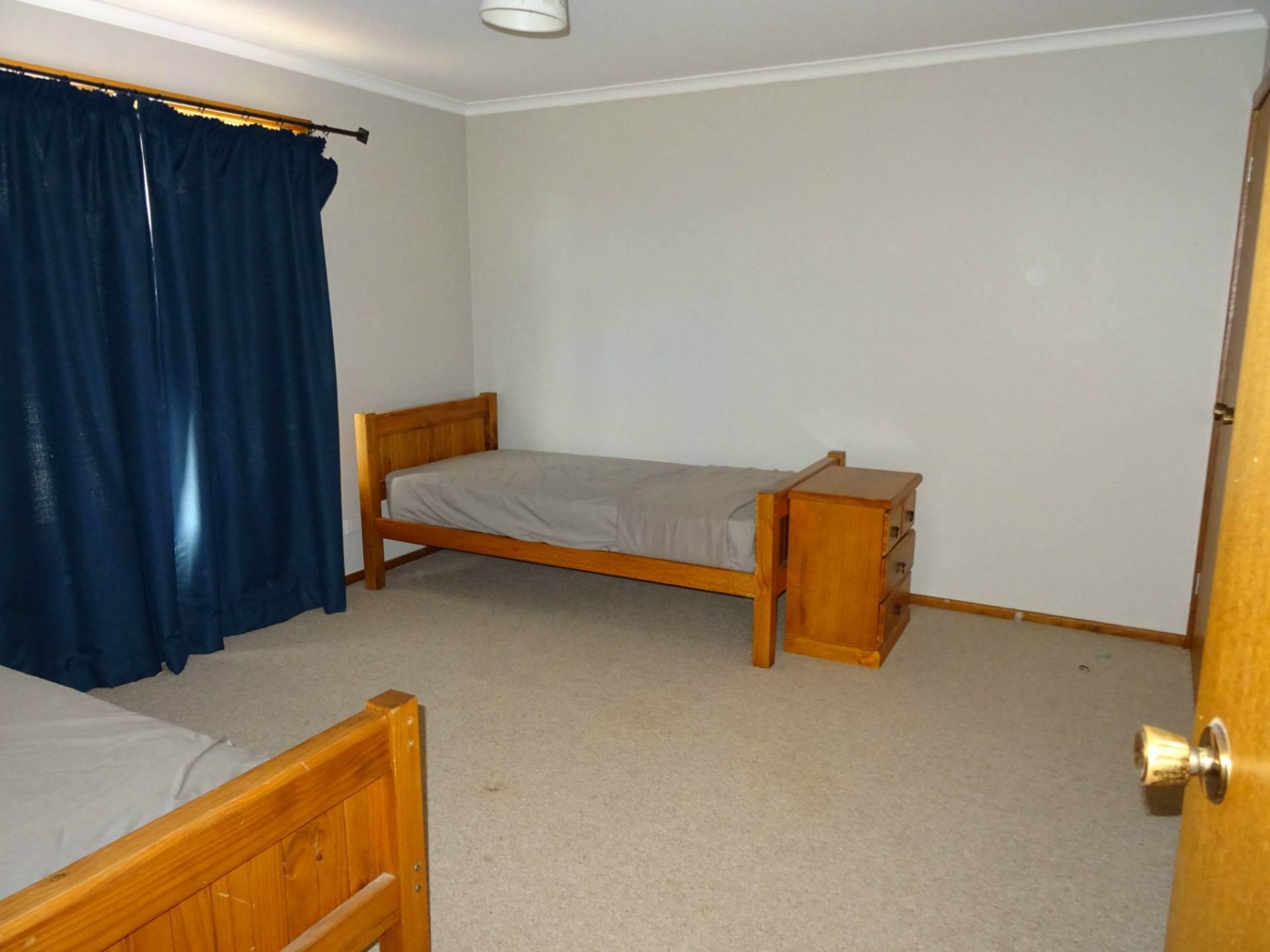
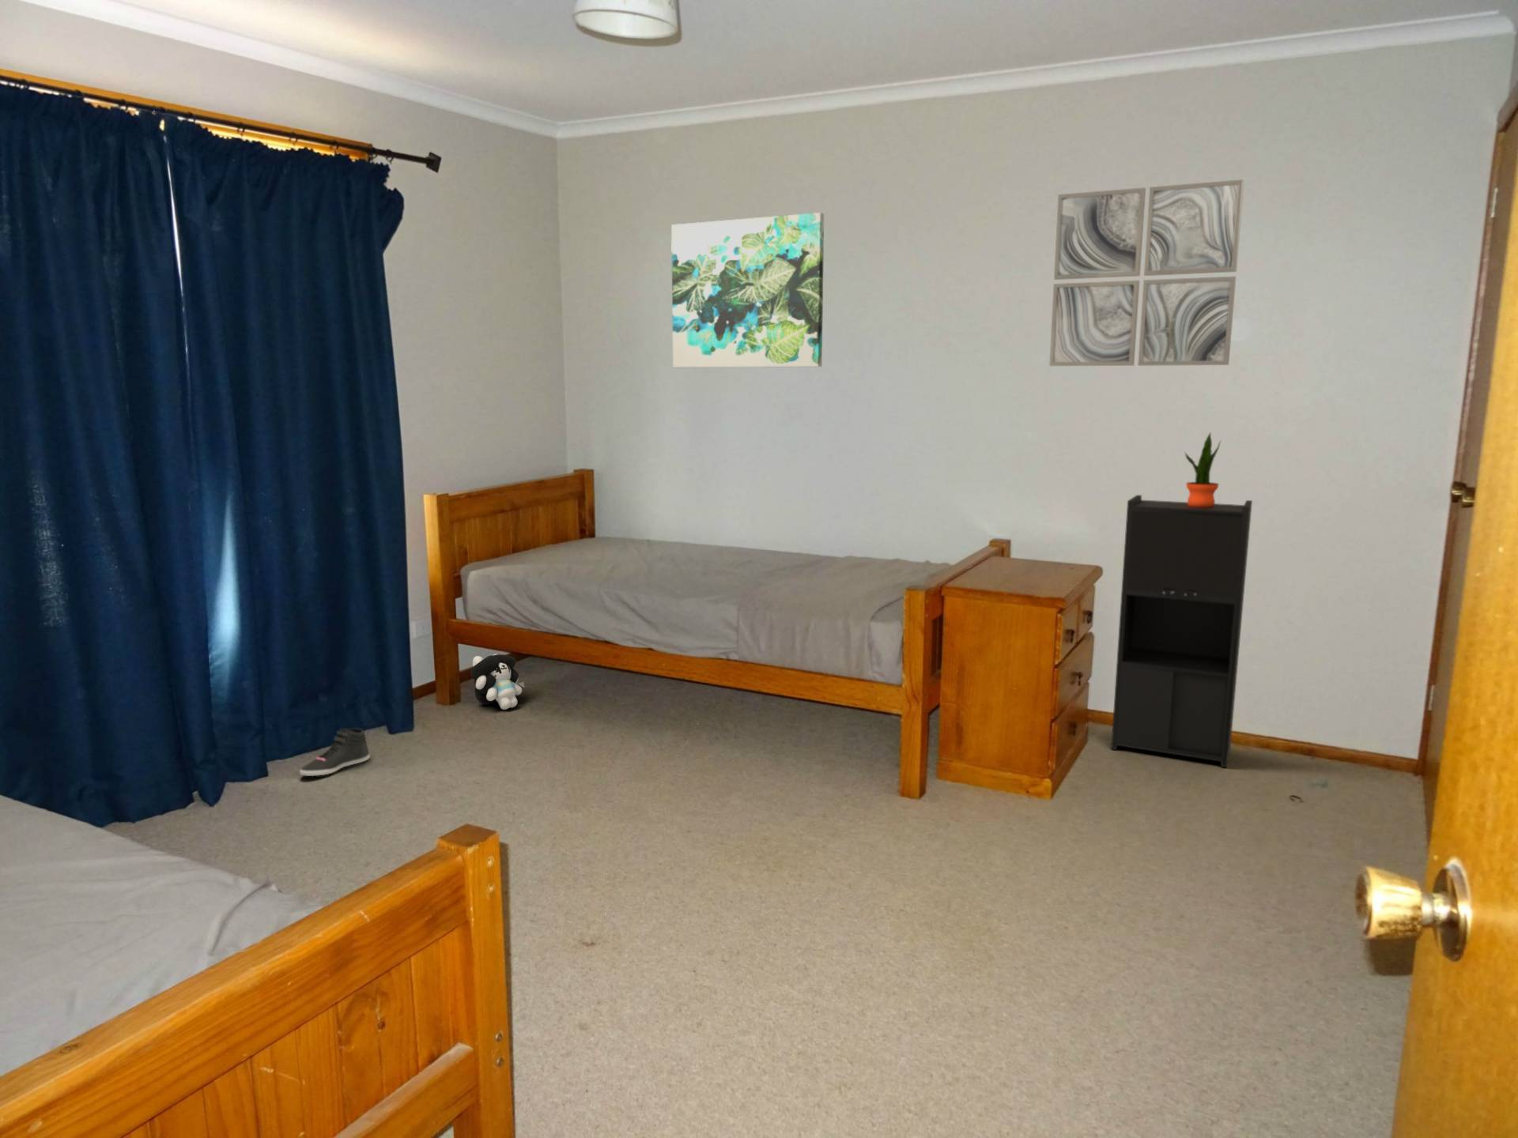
+ wall art [1048,178,1244,367]
+ sneaker [299,728,371,777]
+ wall art [671,212,825,368]
+ potted plant [1183,432,1222,507]
+ cabinet [1110,494,1253,769]
+ plush toy [470,654,525,710]
